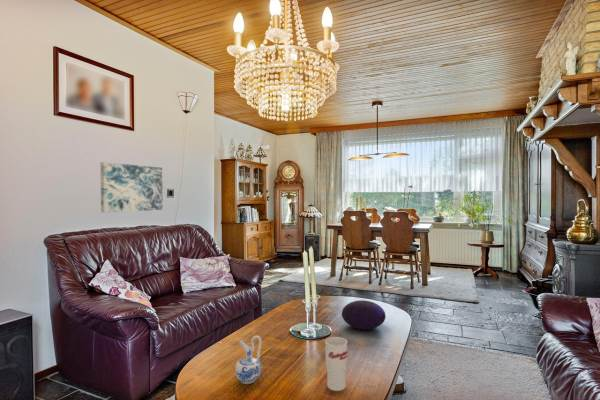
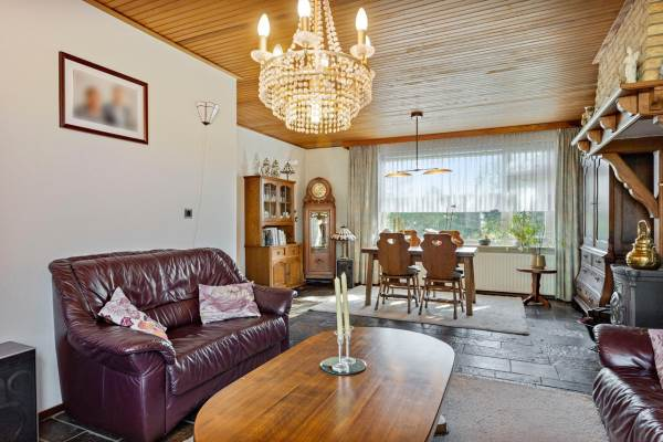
- wall art [99,161,164,213]
- cup [324,336,348,392]
- ceramic pitcher [234,335,263,385]
- decorative orb [341,299,387,330]
